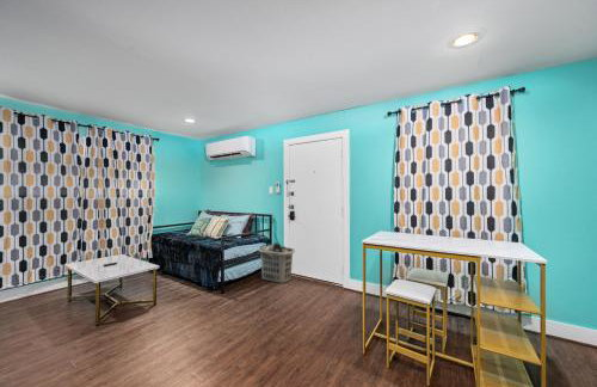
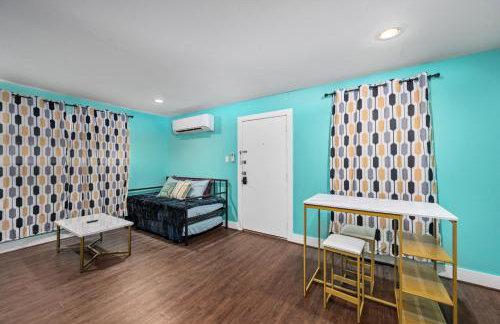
- clothes hamper [257,241,296,284]
